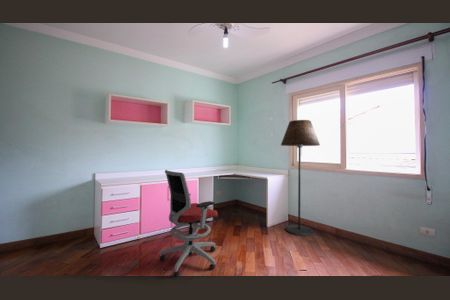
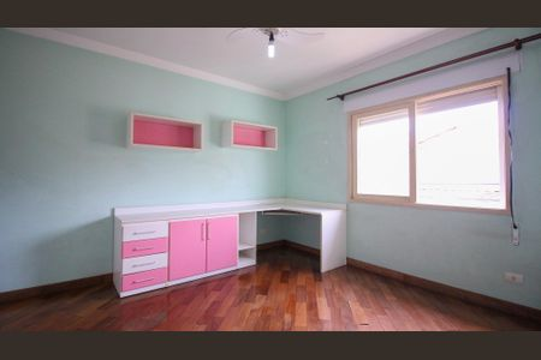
- floor lamp [280,119,321,237]
- office chair [159,169,219,278]
